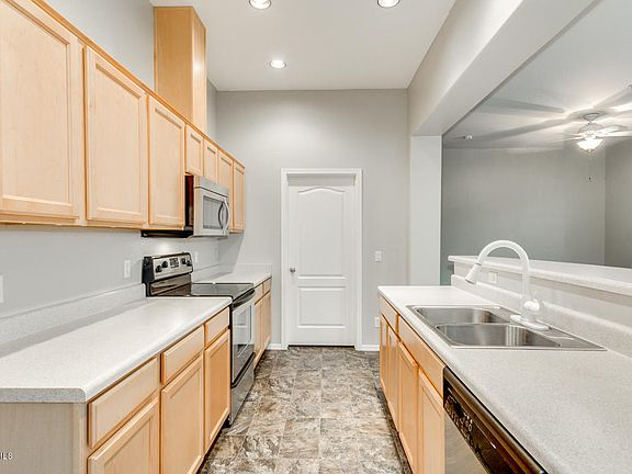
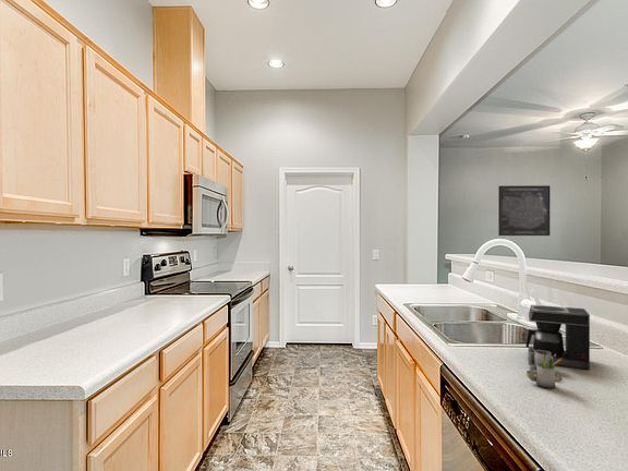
+ coffee maker [524,304,591,389]
+ wall art [497,184,551,237]
